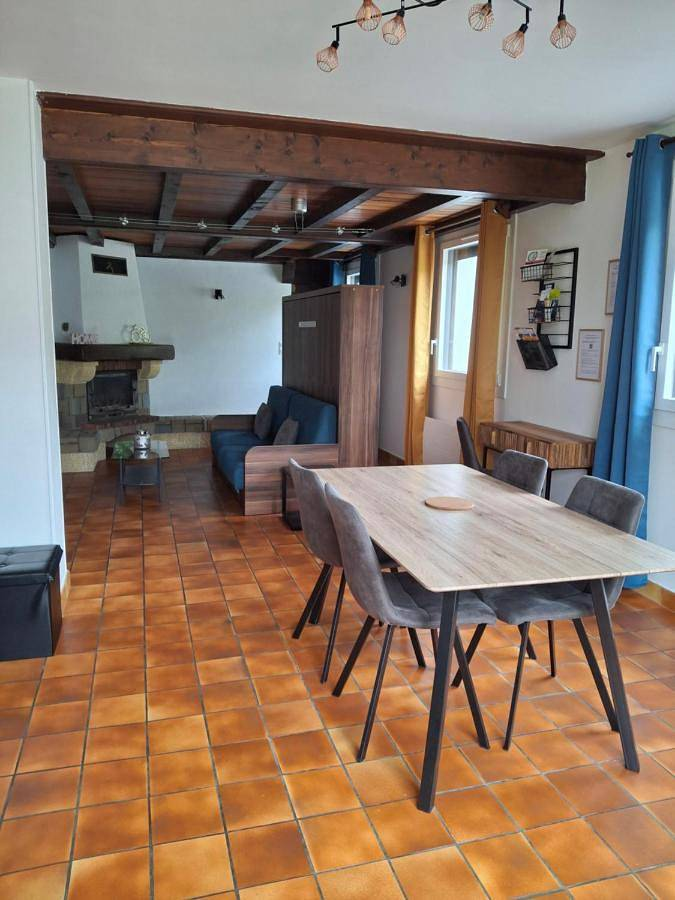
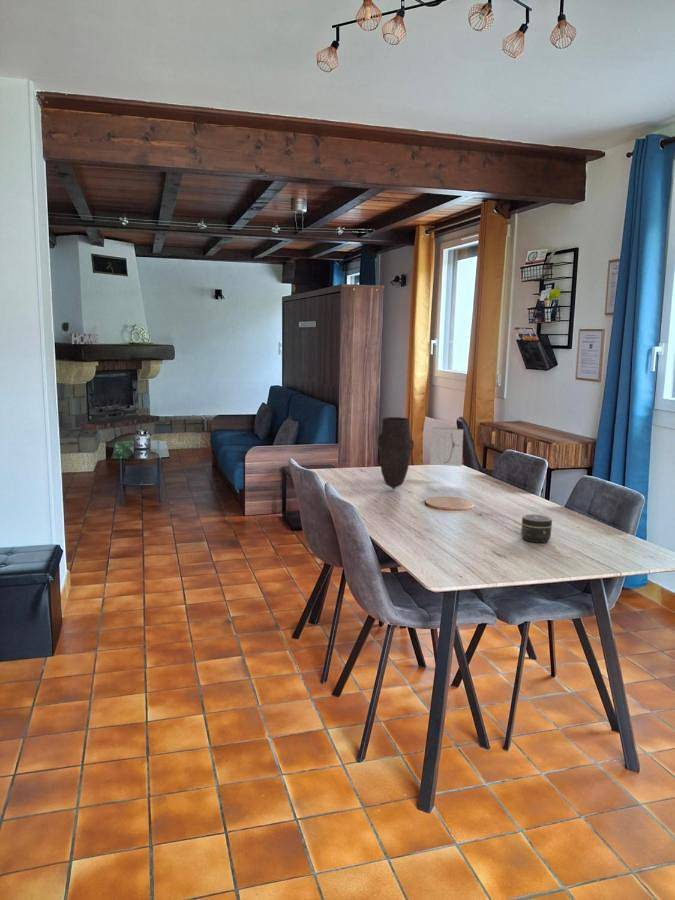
+ jar [520,513,553,544]
+ vase [377,416,465,490]
